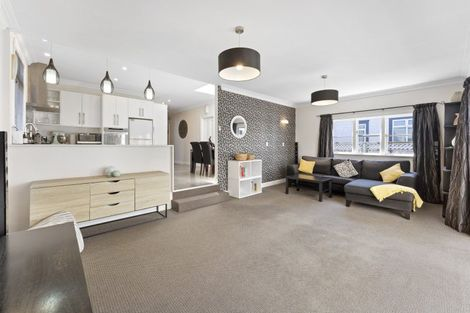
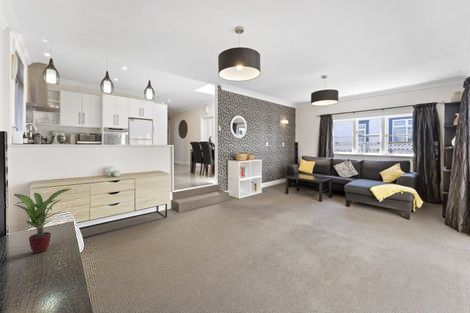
+ potted plant [12,188,72,254]
